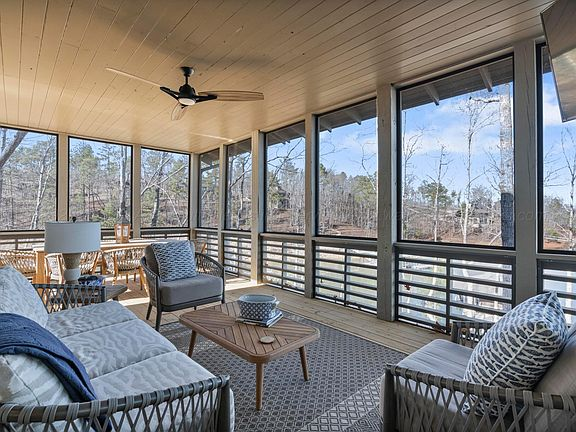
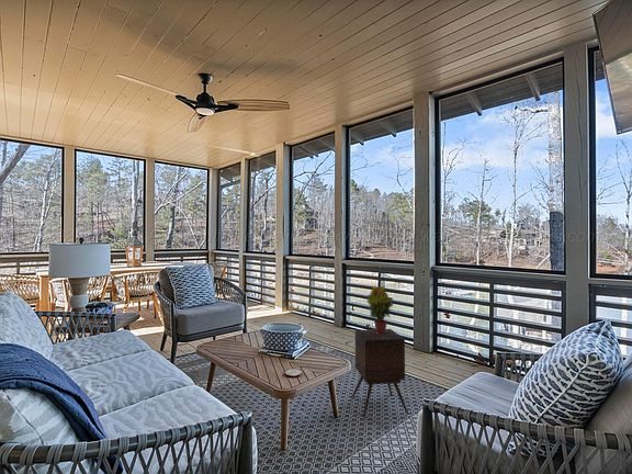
+ potted plant [365,283,395,335]
+ side table [351,328,409,418]
